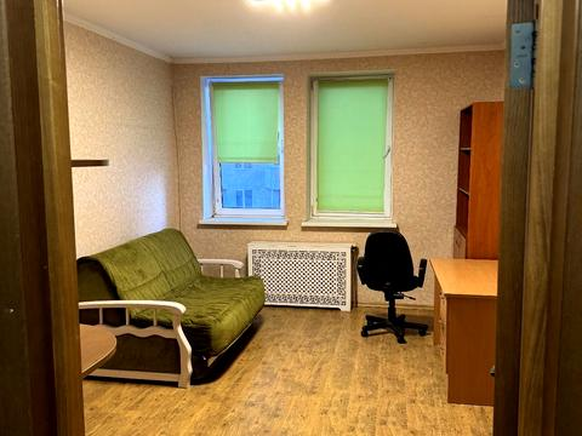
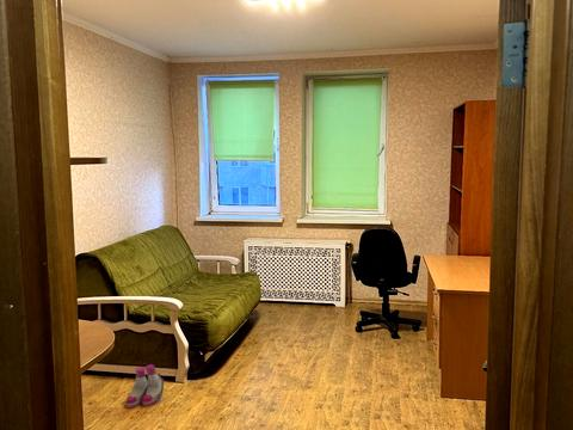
+ boots [125,363,165,410]
